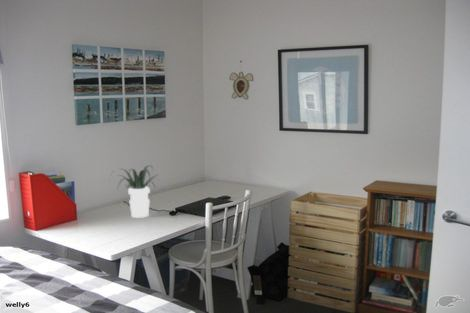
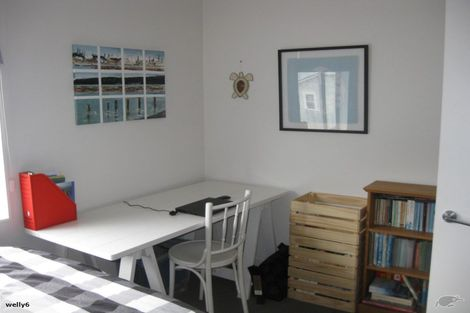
- potted plant [108,164,160,219]
